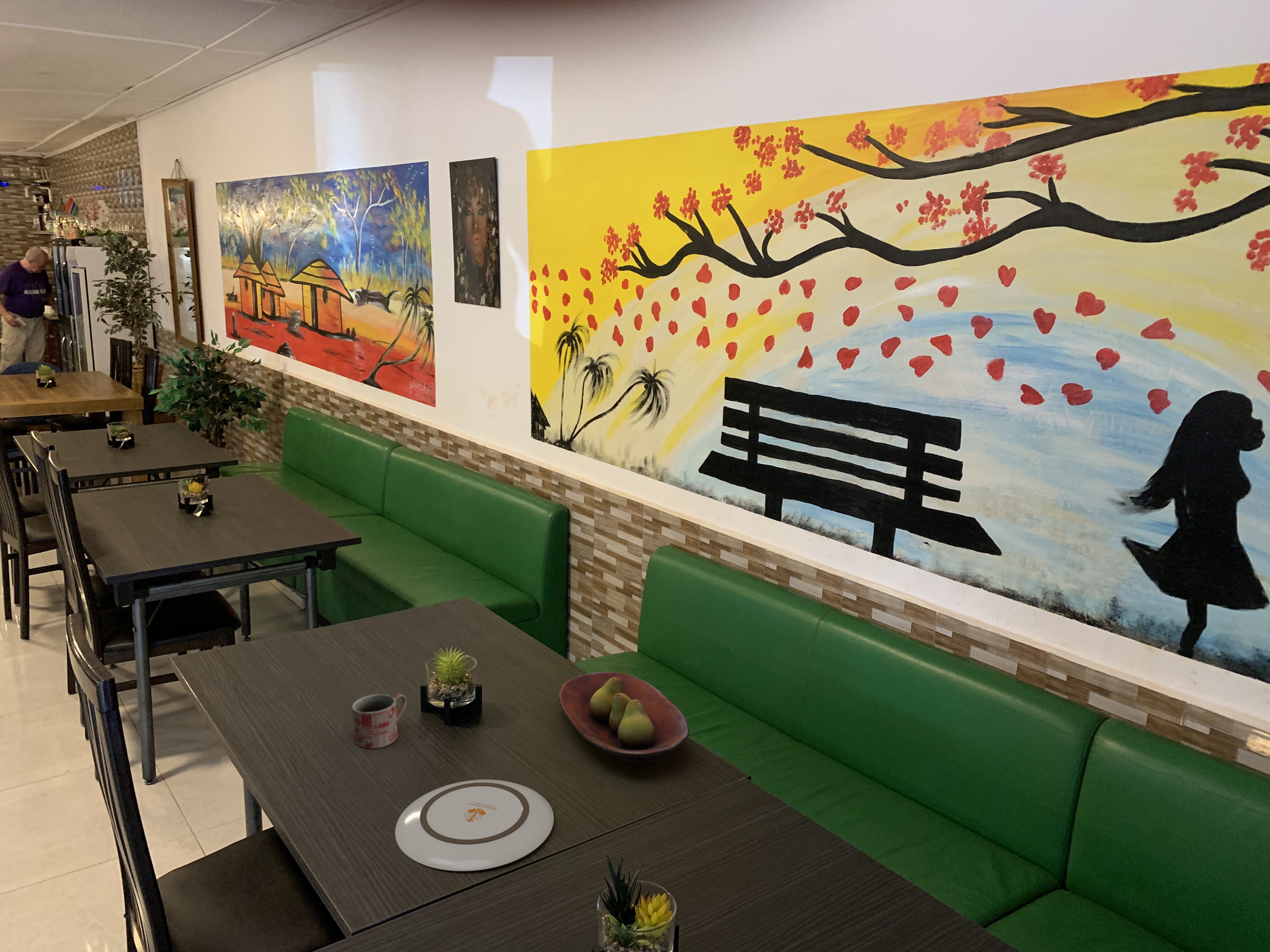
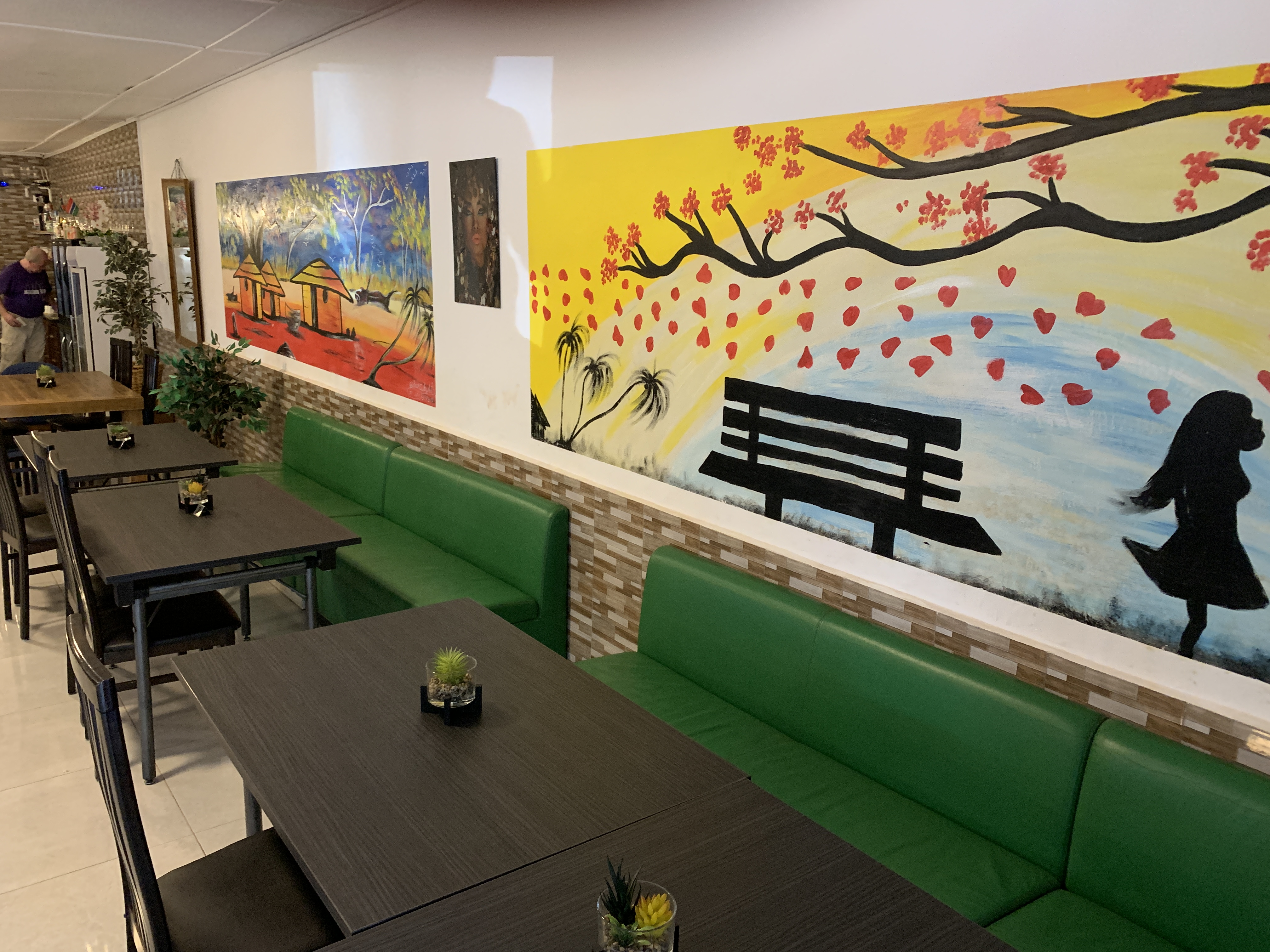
- fruit bowl [558,671,689,765]
- plate [395,779,554,872]
- mug [352,693,407,749]
